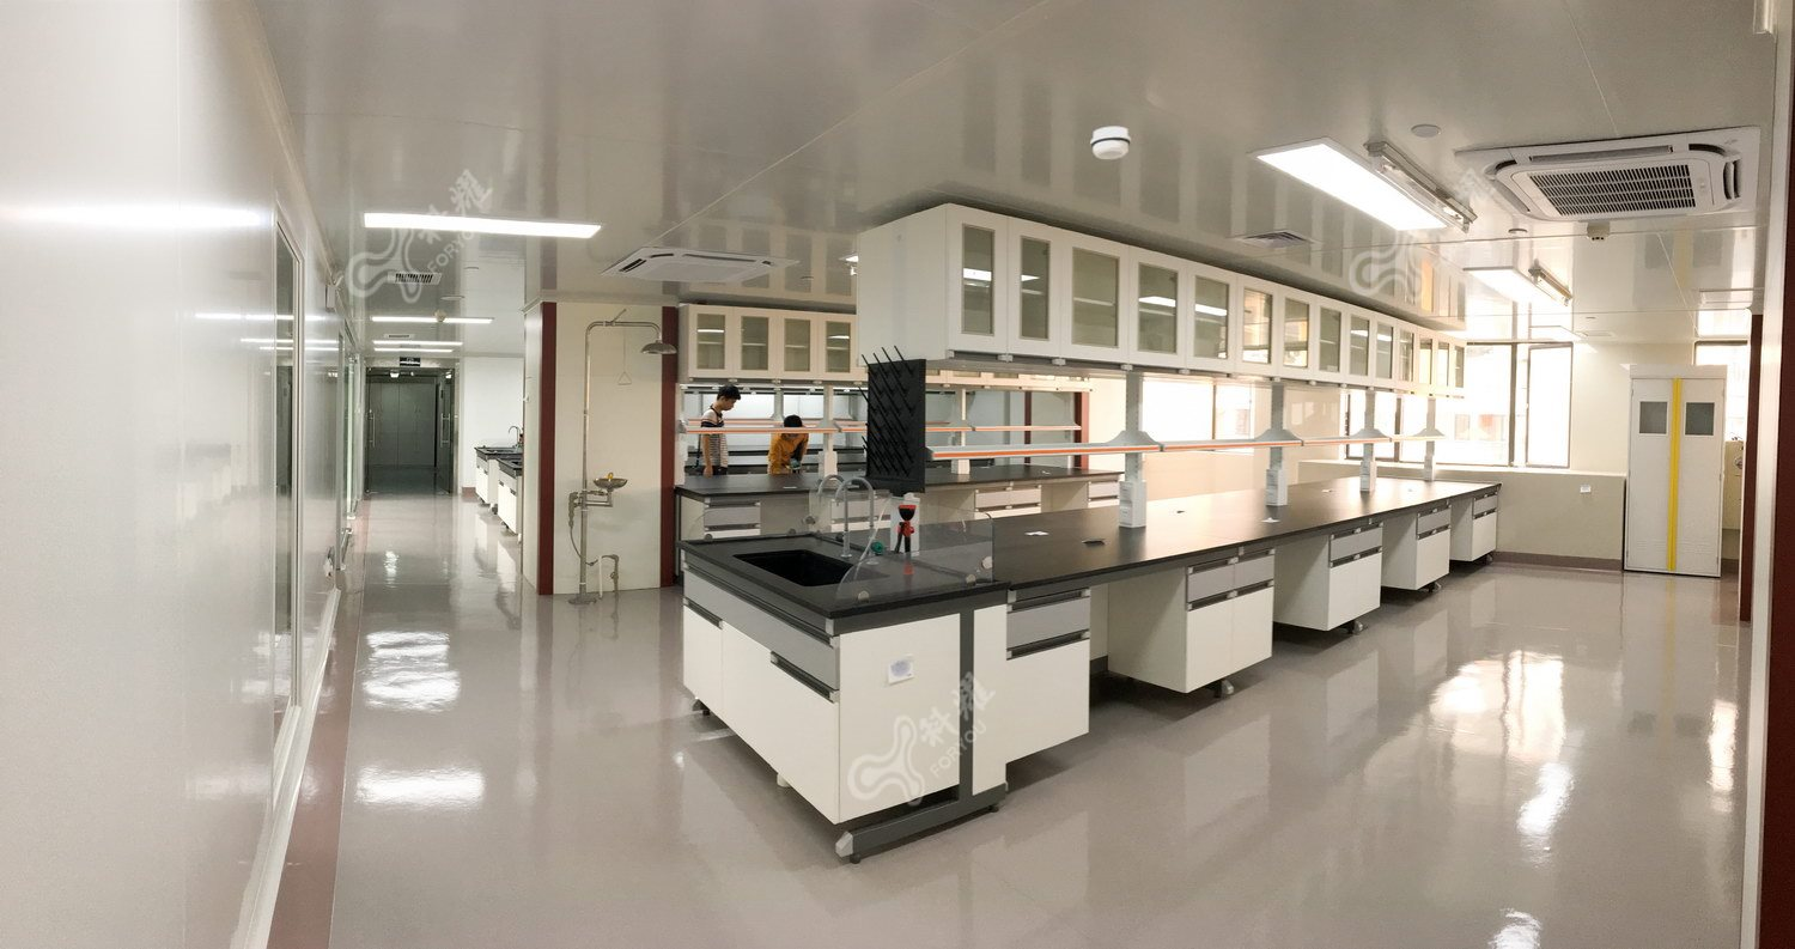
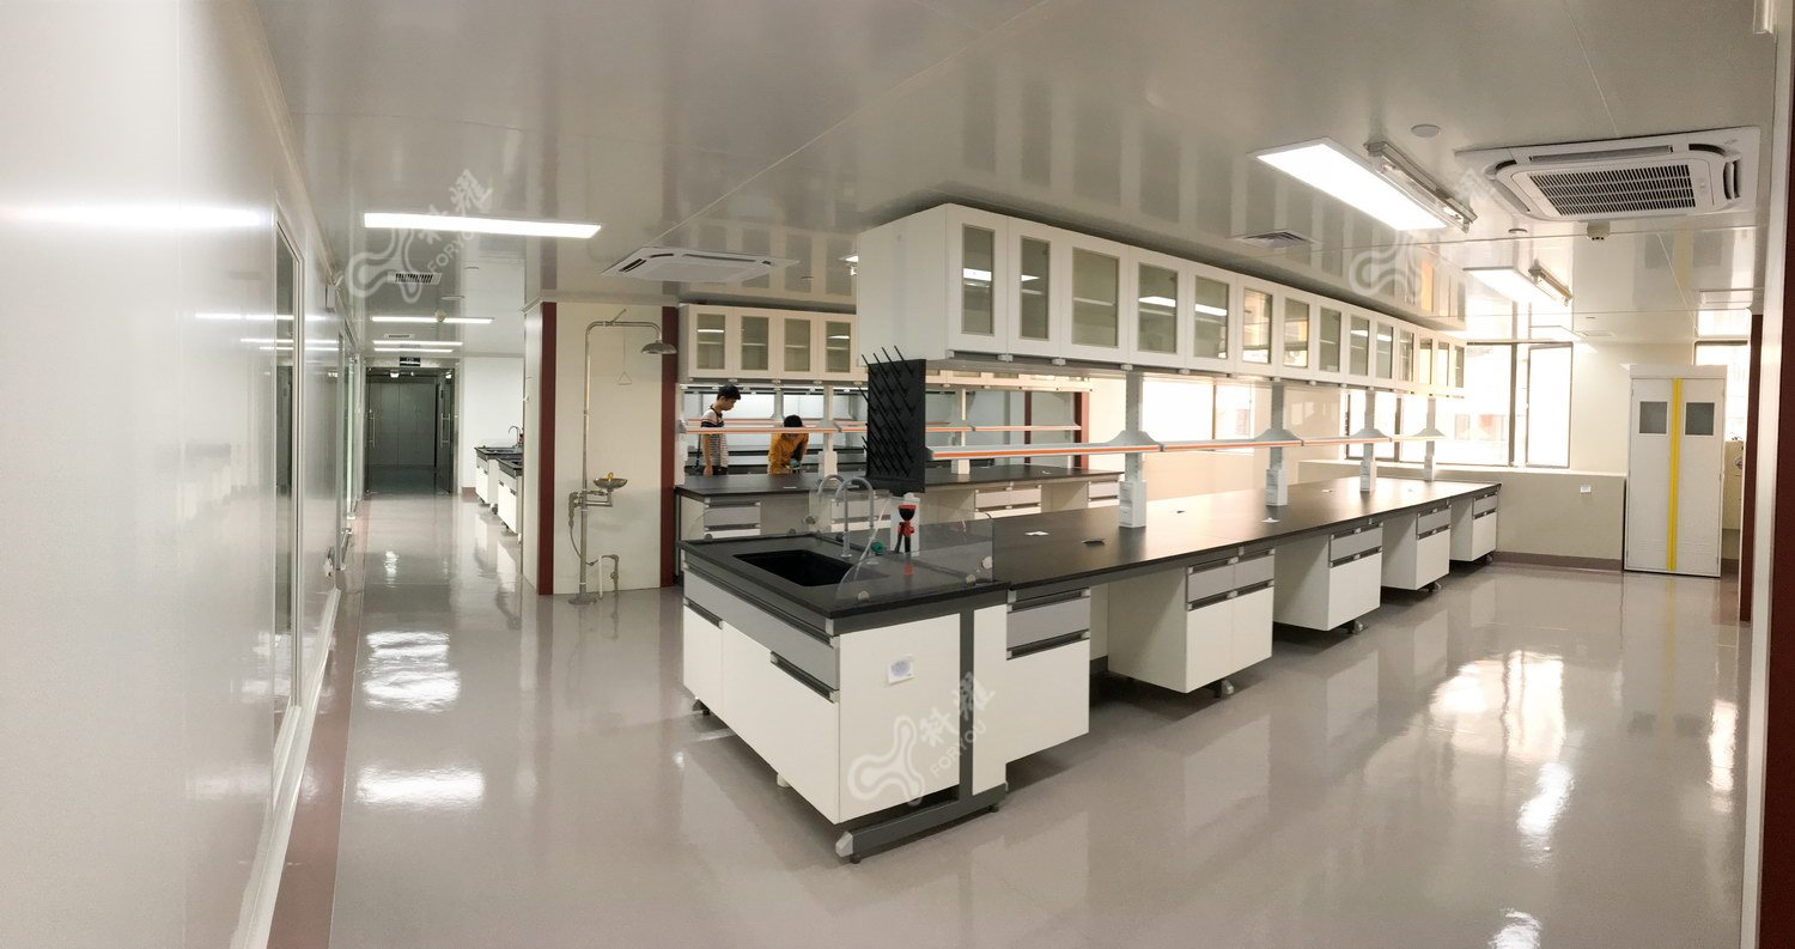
- smoke detector [1090,126,1132,160]
